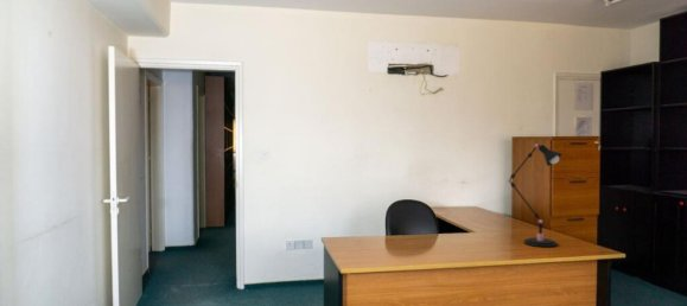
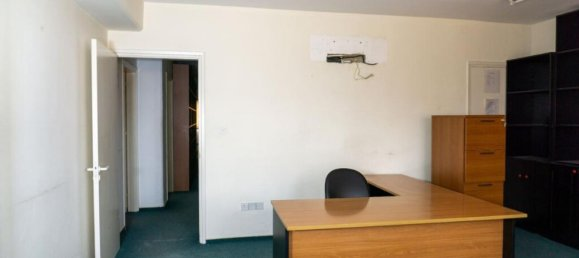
- desk lamp [507,142,562,248]
